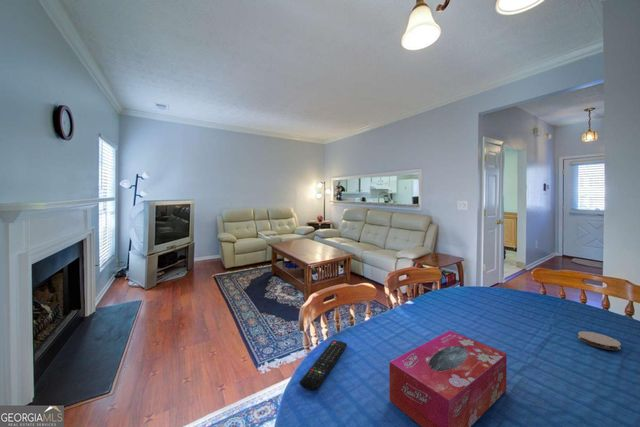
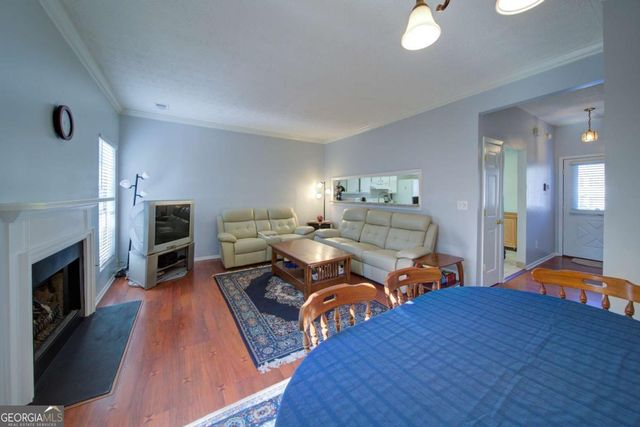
- coaster [577,330,622,351]
- remote control [299,339,348,392]
- tissue box [388,330,508,427]
